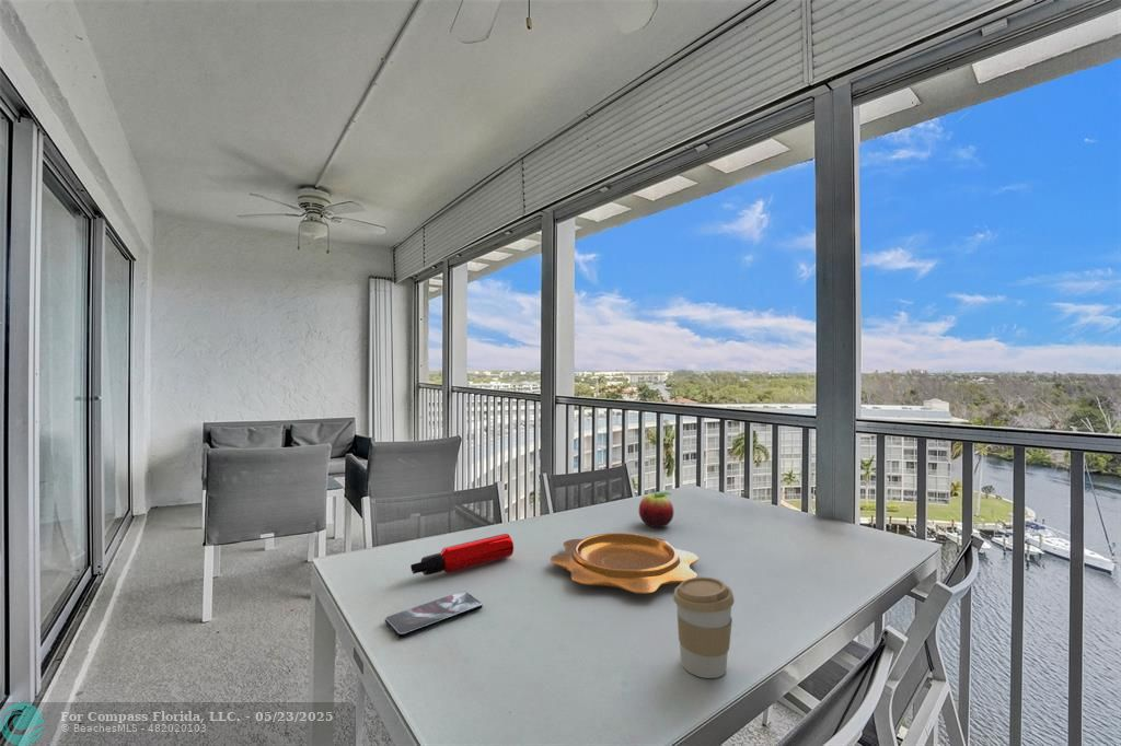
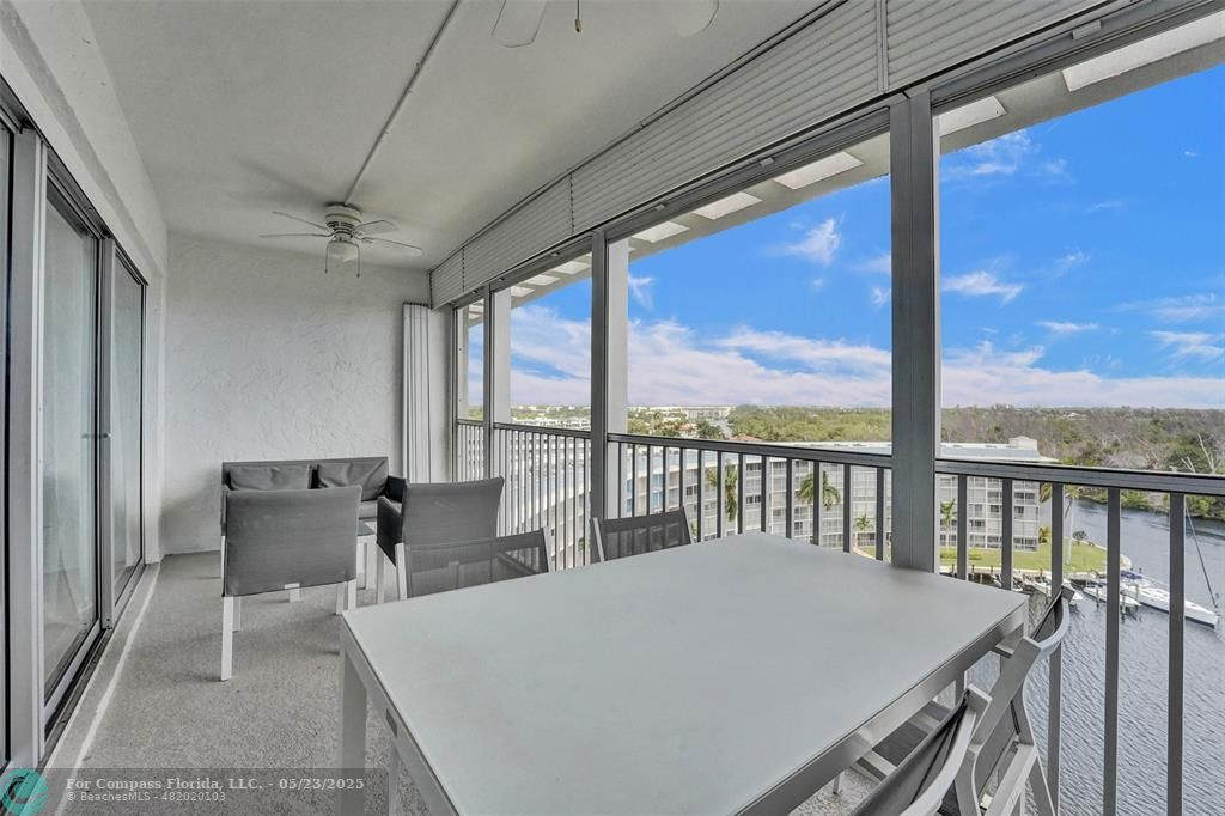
- smartphone [384,590,484,639]
- fruit [638,491,674,528]
- water bottle [409,533,515,576]
- decorative bowl [550,532,700,595]
- coffee cup [672,575,736,679]
